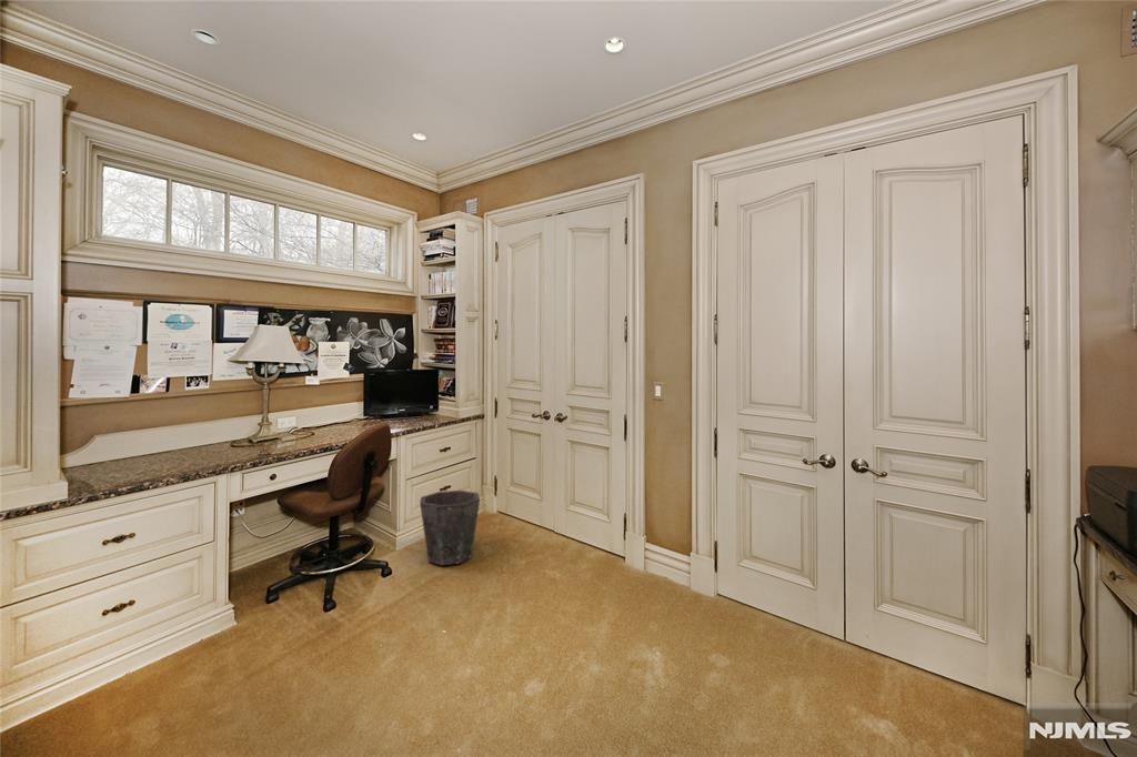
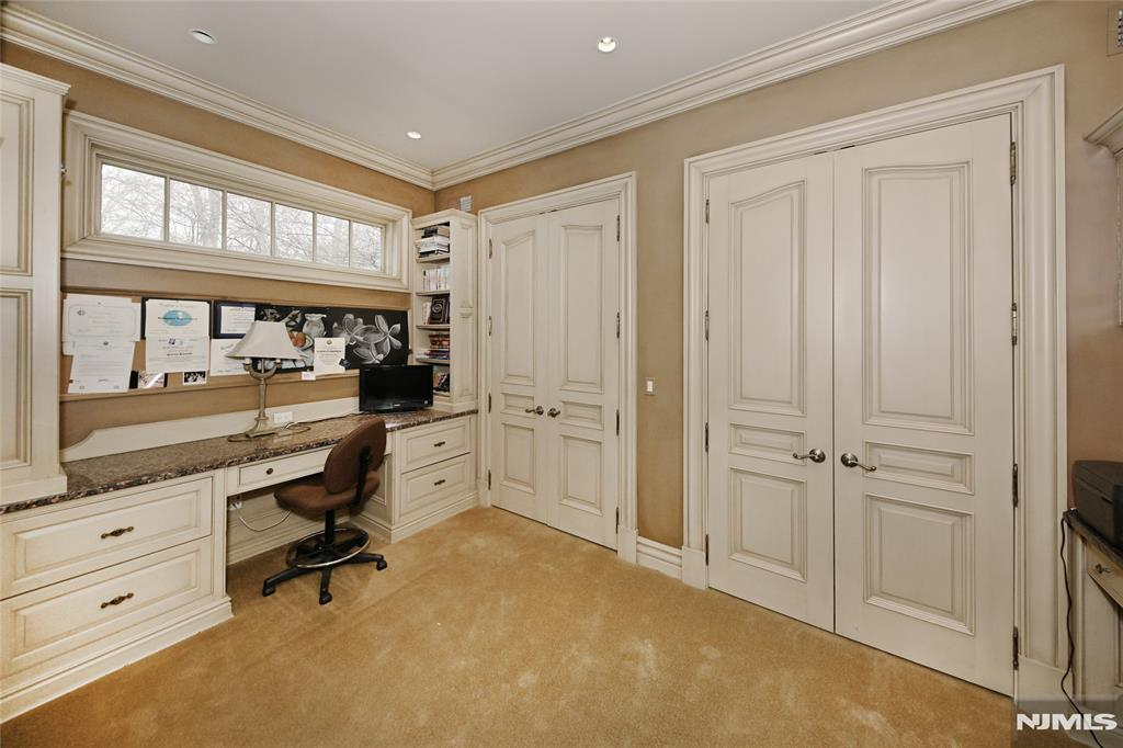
- waste bin [419,489,481,566]
